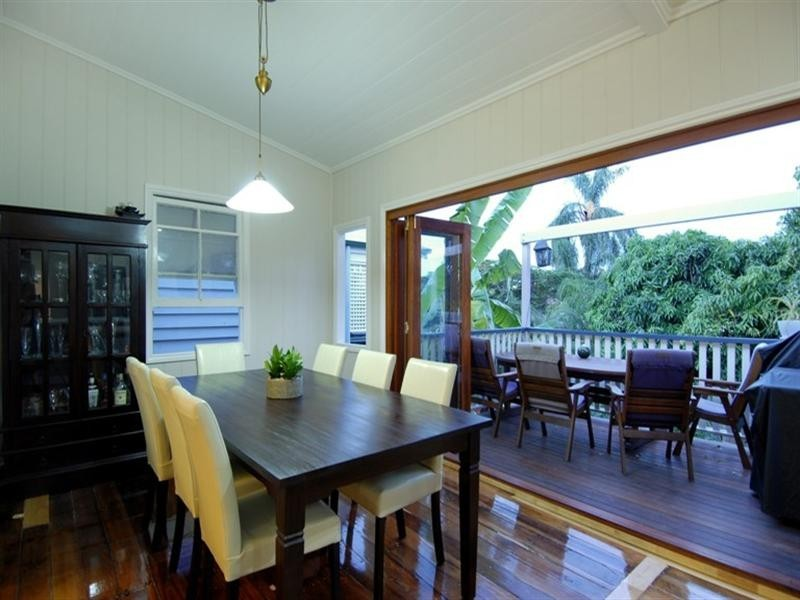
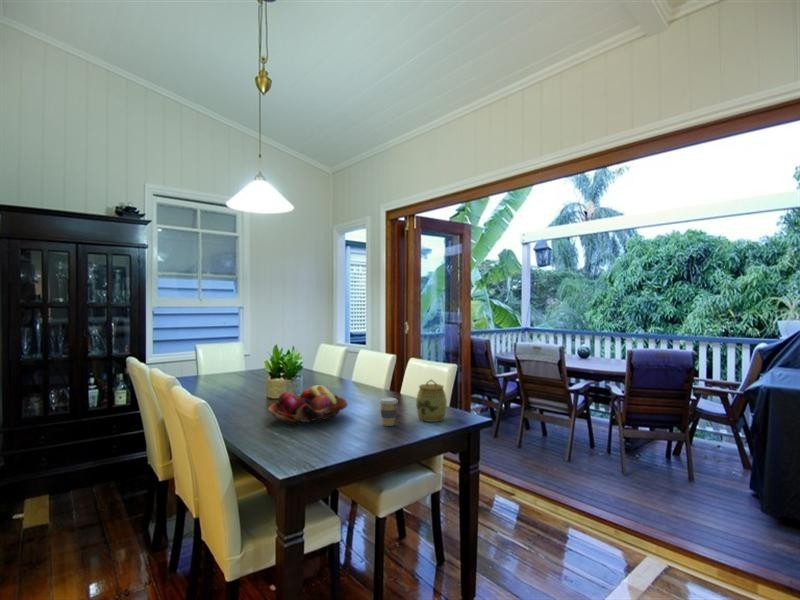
+ jar [415,378,448,423]
+ coffee cup [378,396,399,427]
+ fruit basket [267,384,349,426]
